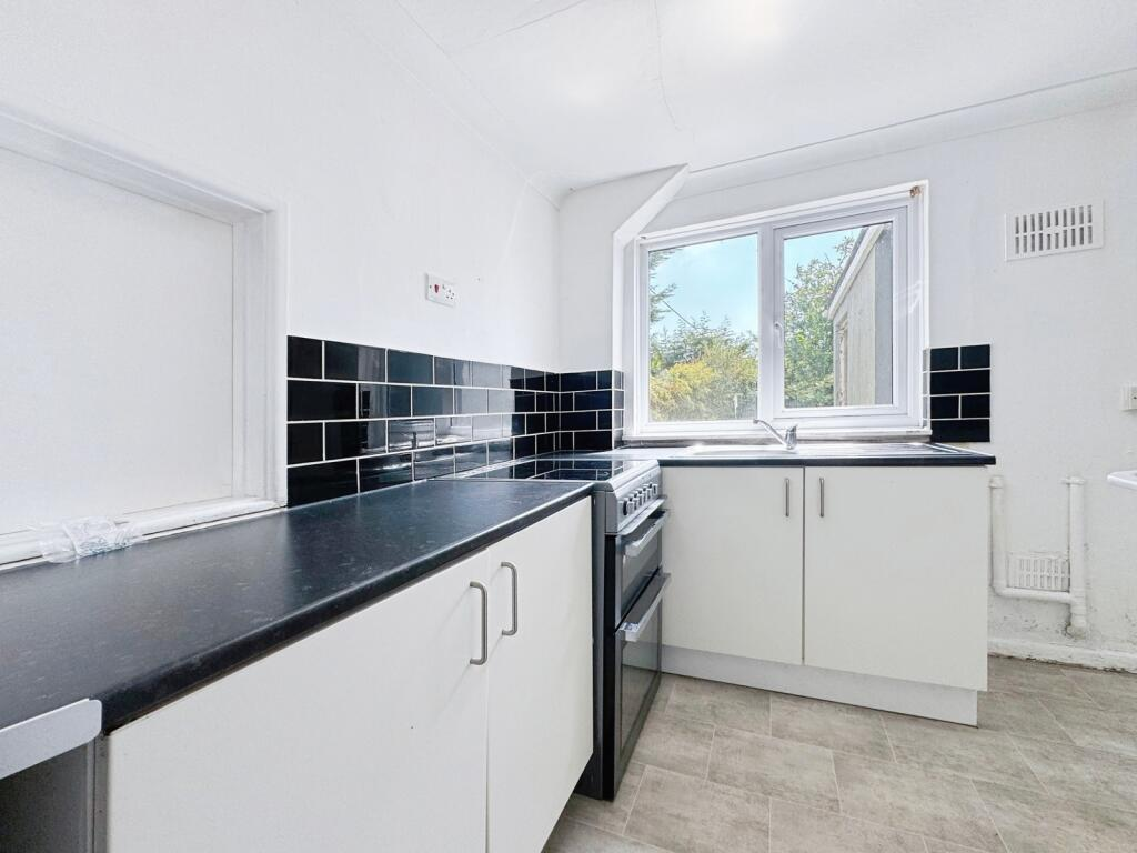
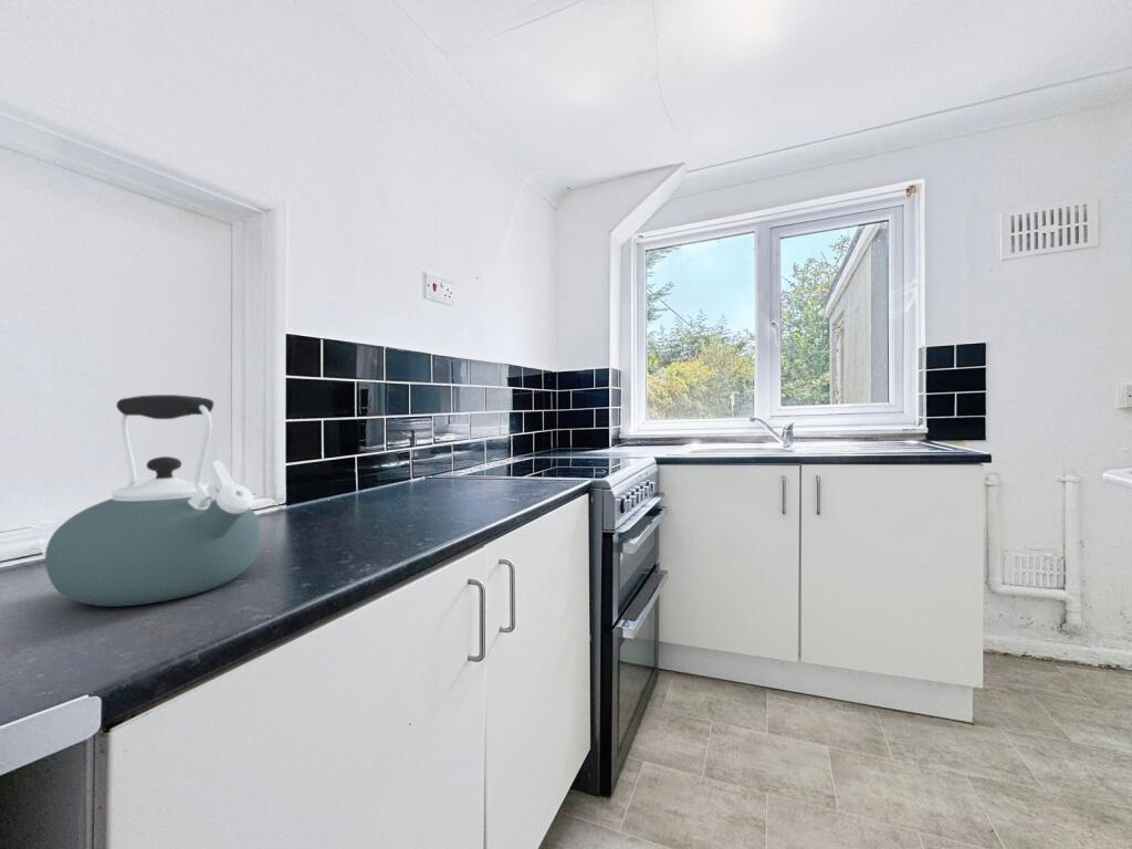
+ kettle [44,394,262,607]
